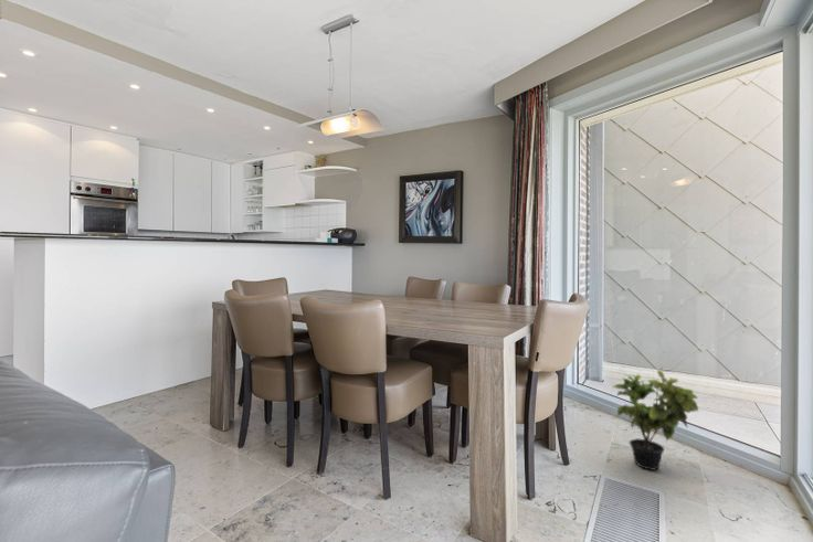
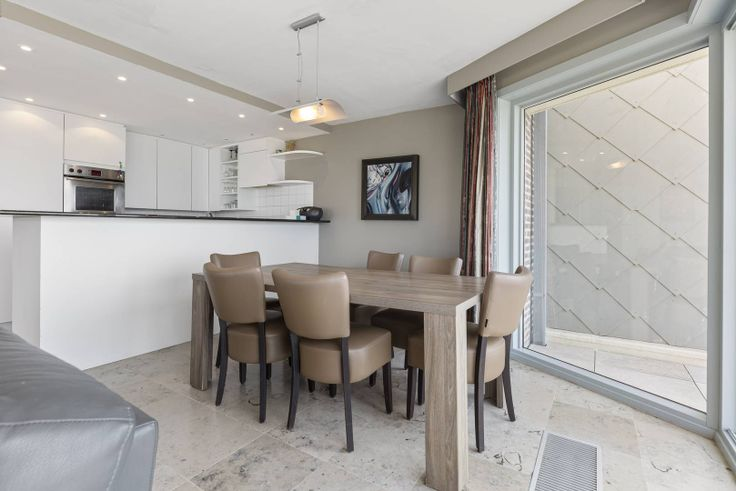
- potted plant [612,369,699,471]
